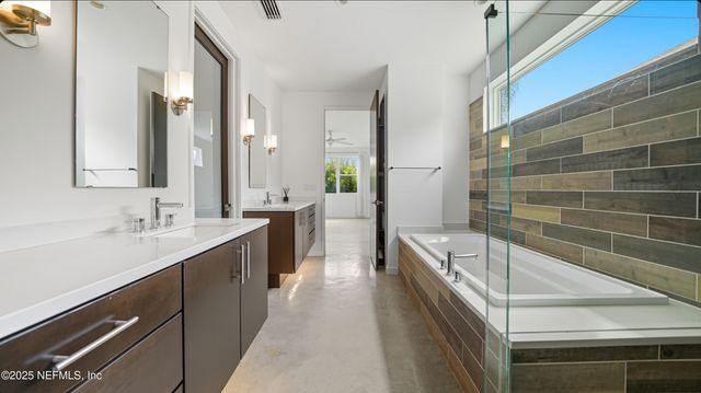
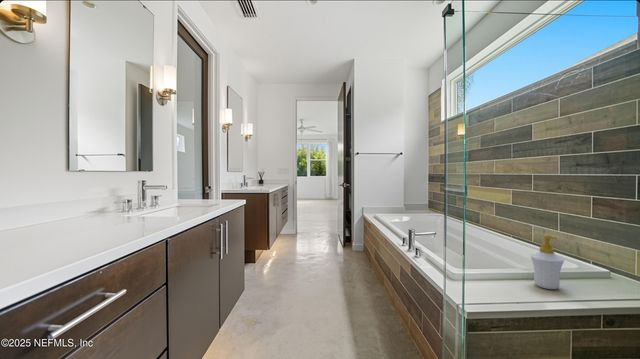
+ soap bottle [530,233,565,290]
